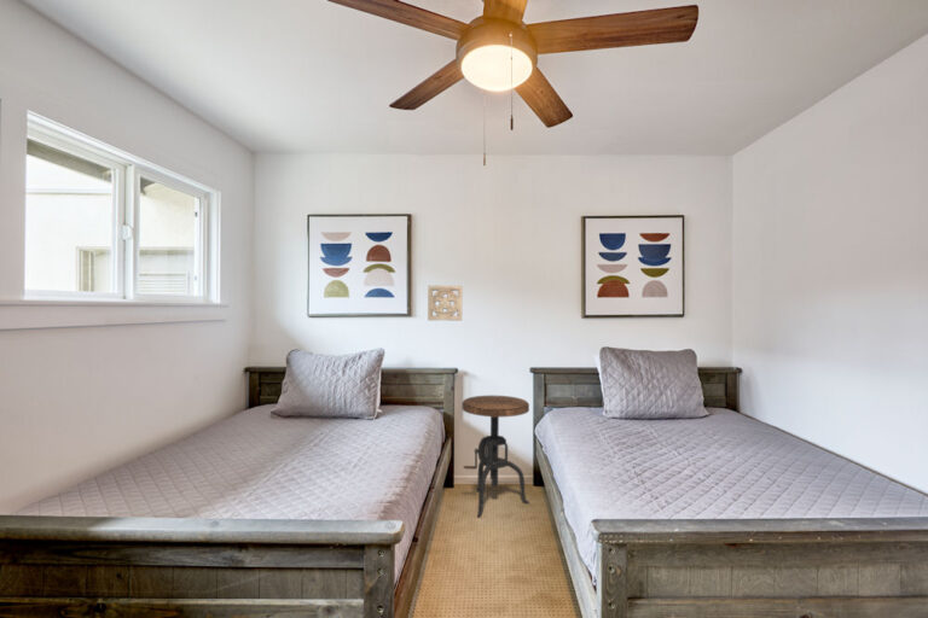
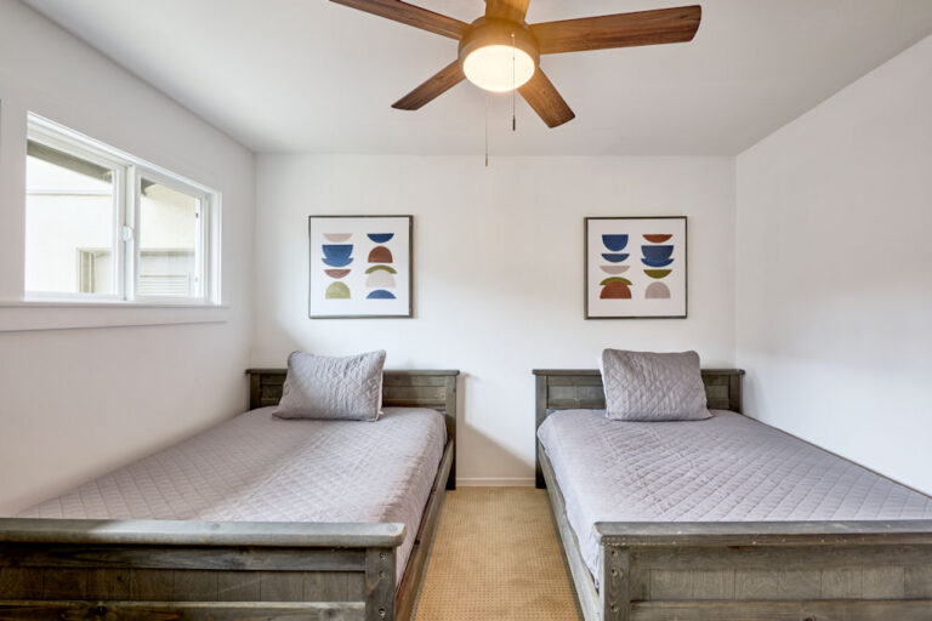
- side table [460,395,530,518]
- wall ornament [427,285,464,322]
